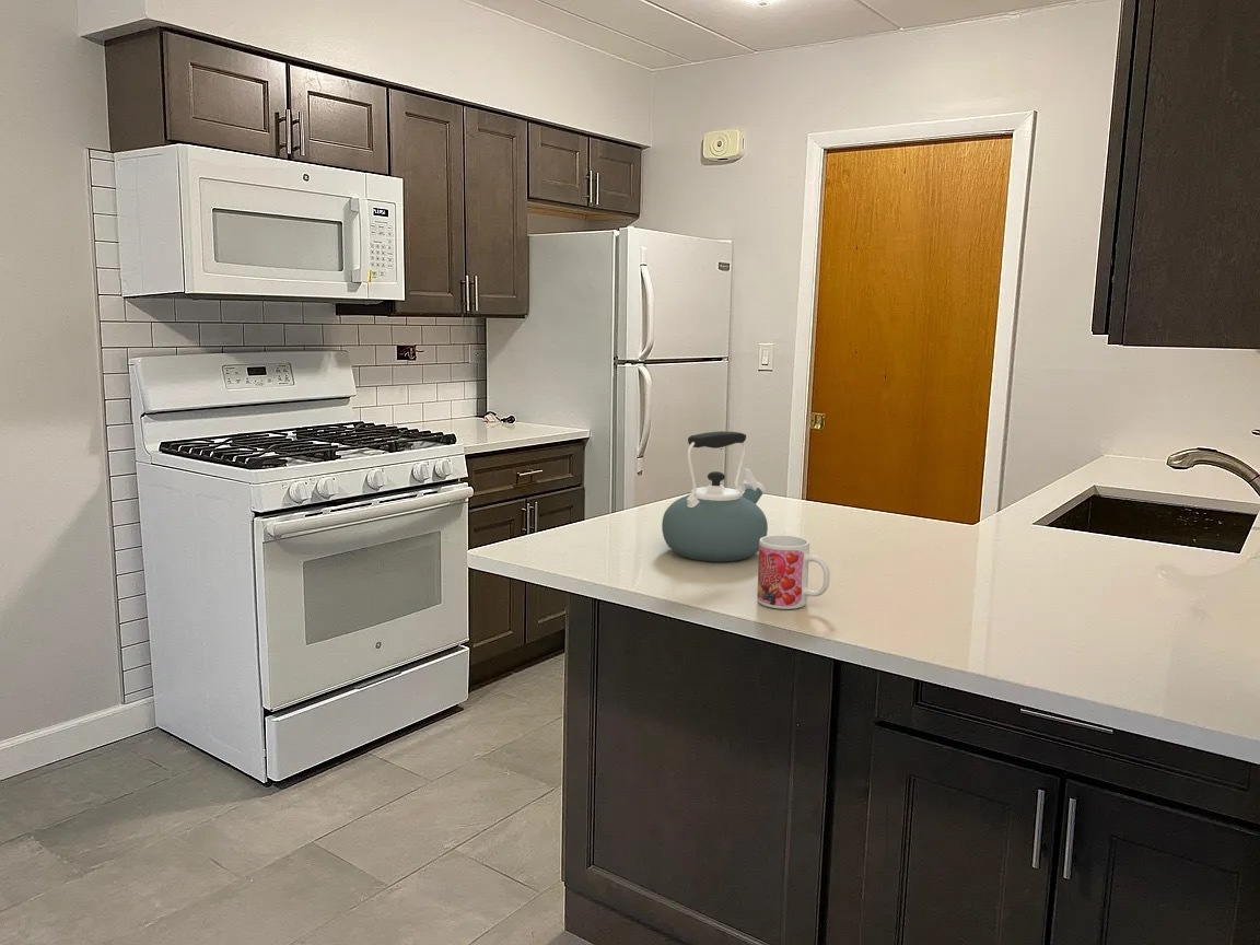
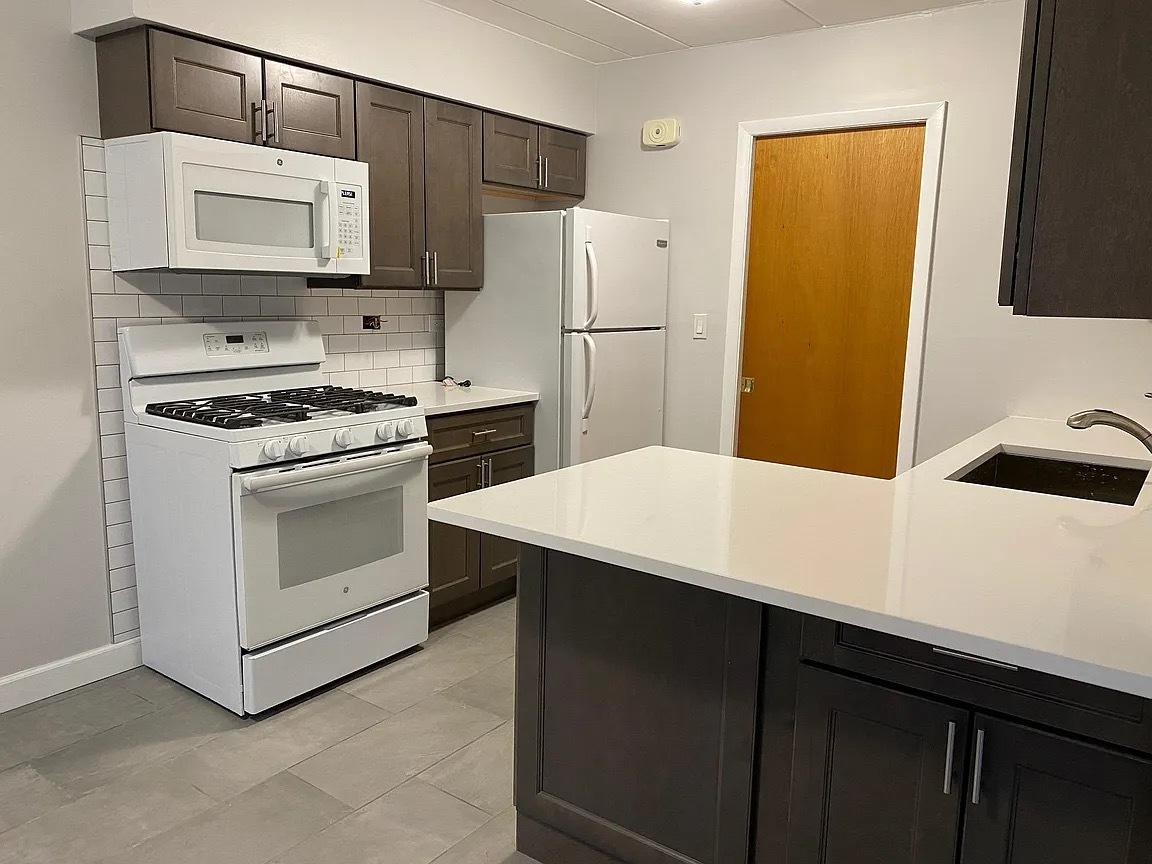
- kettle [661,430,769,562]
- mug [756,534,830,610]
